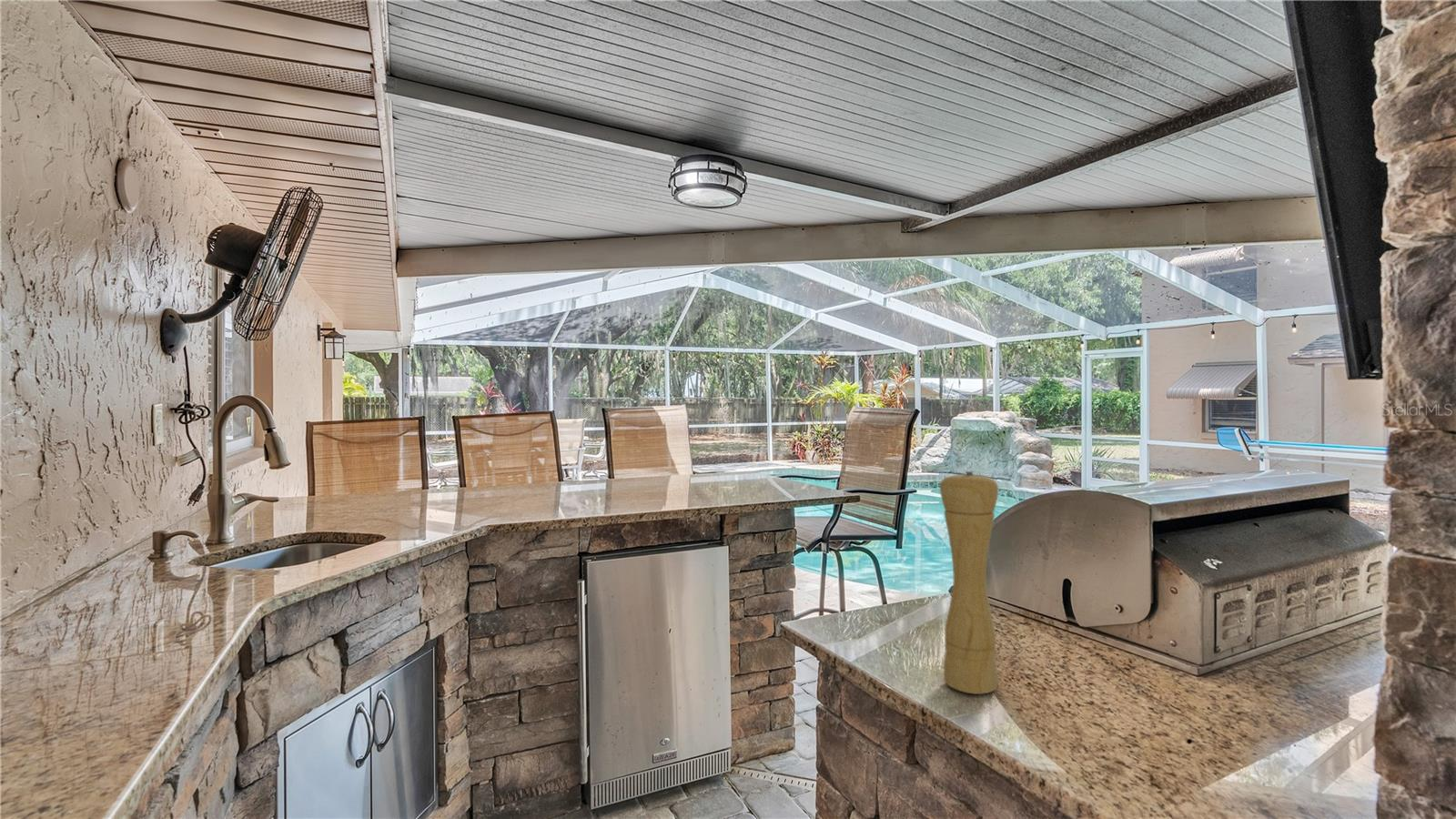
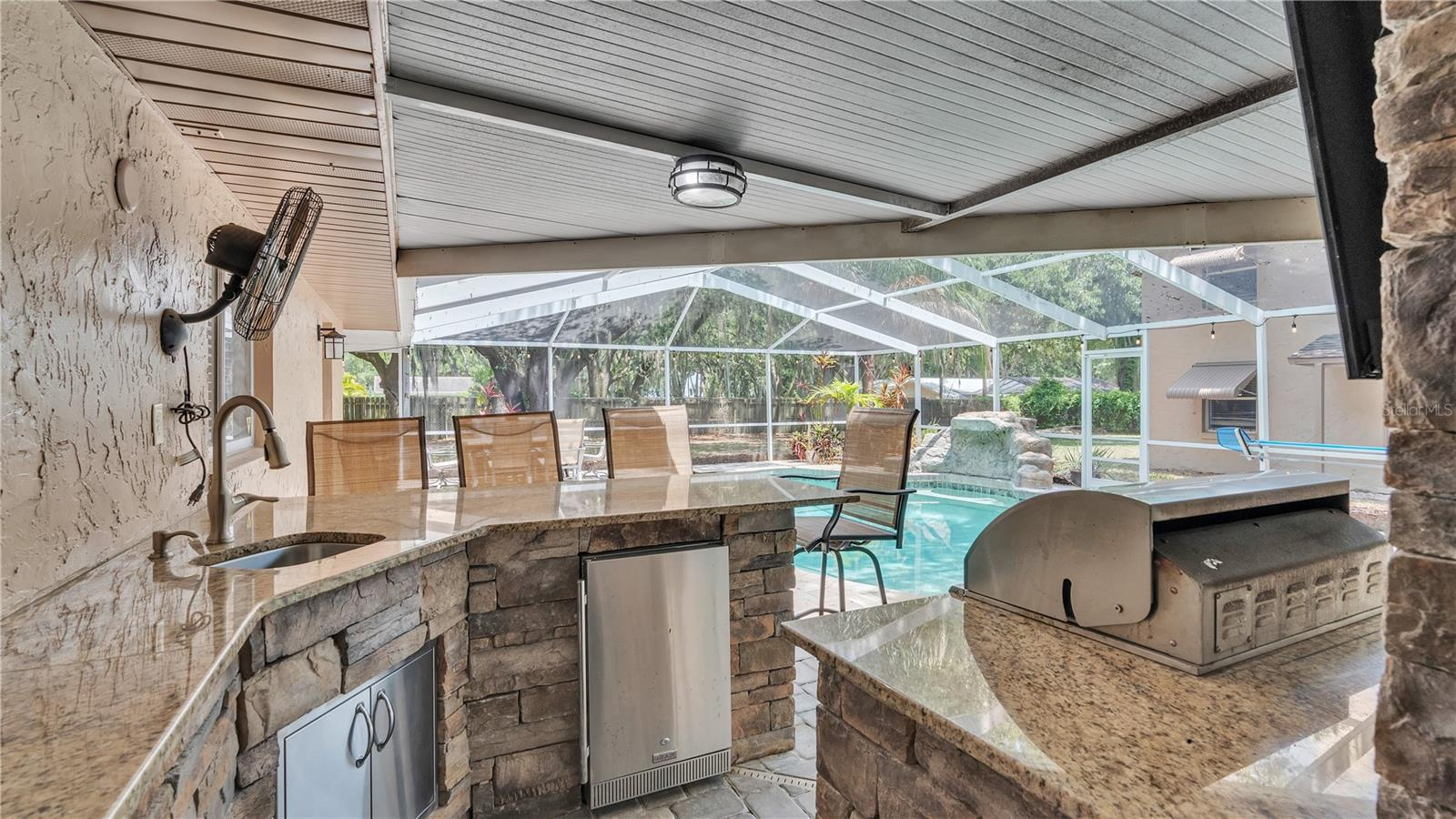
- pepper mill [939,470,999,695]
